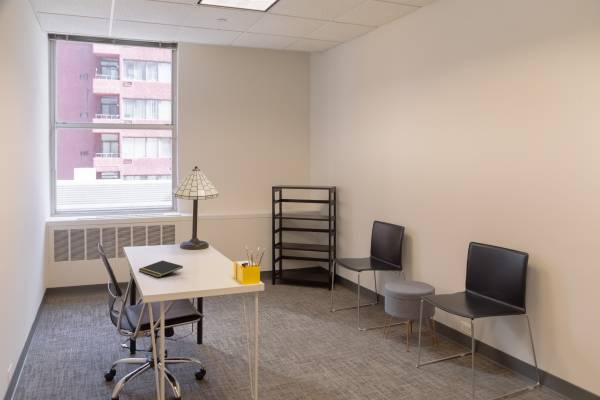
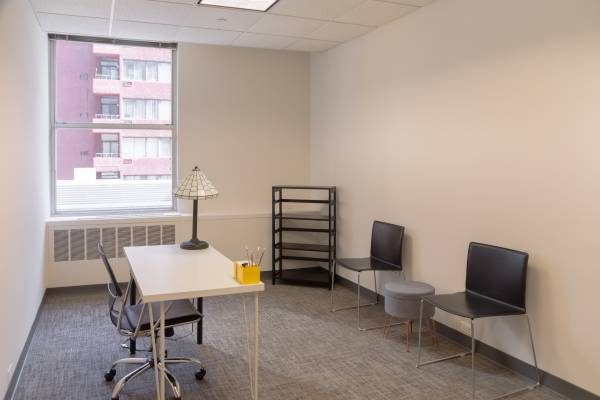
- notepad [138,259,184,278]
